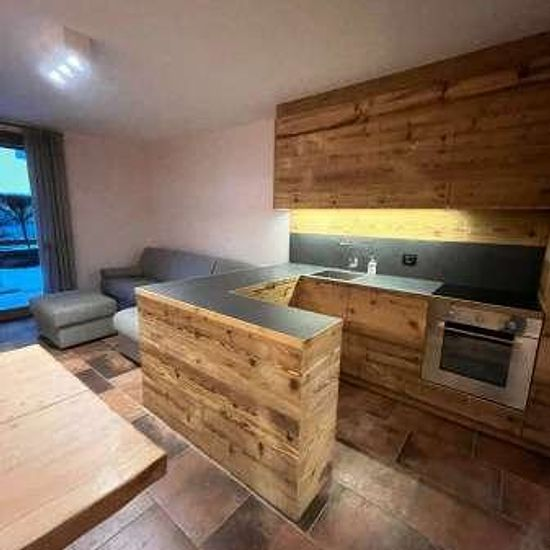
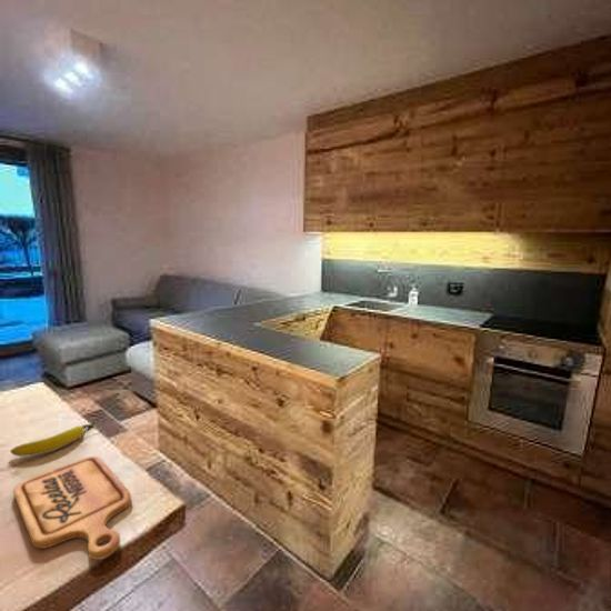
+ cutting board [12,455,132,561]
+ banana [9,422,96,458]
